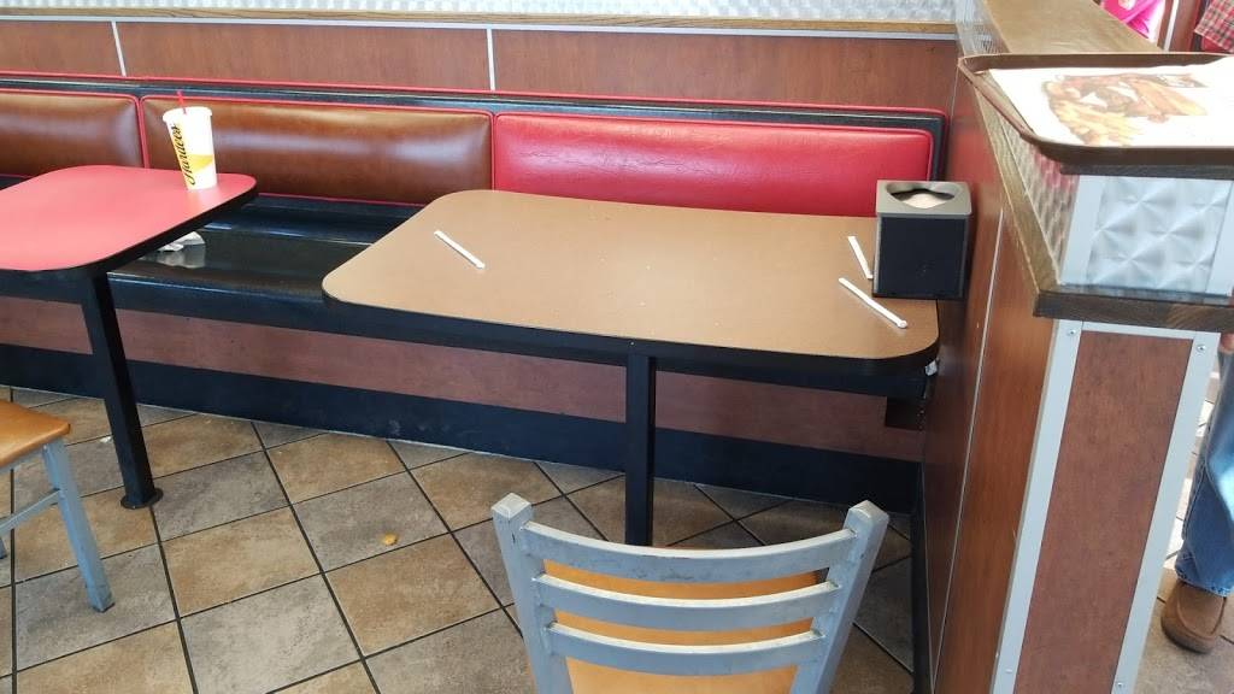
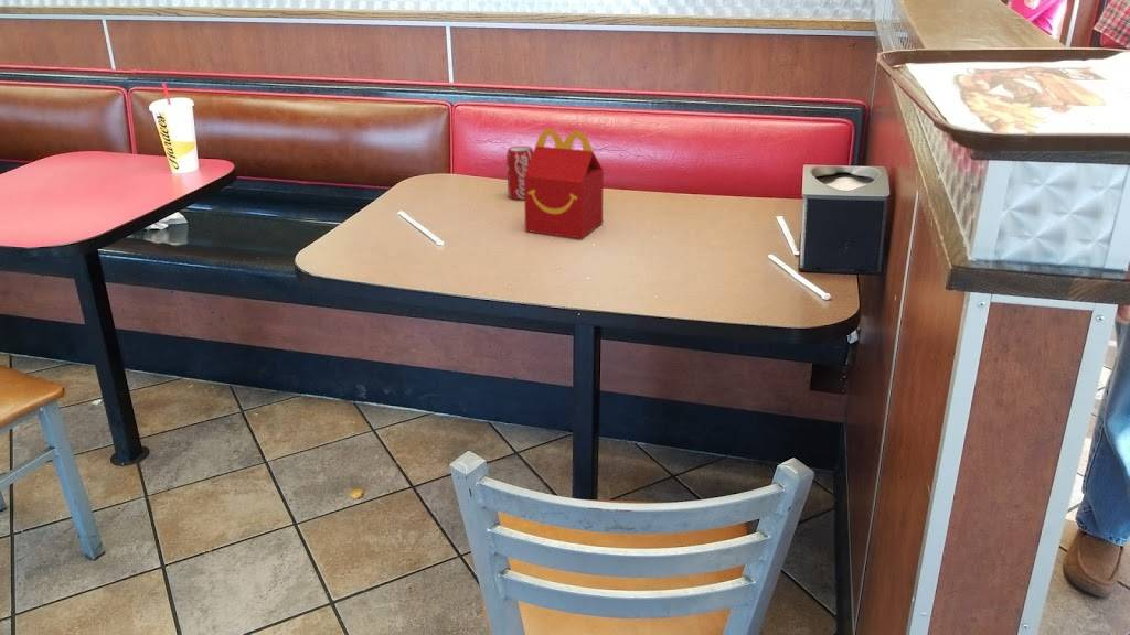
+ takeout container [523,128,605,239]
+ beverage can [505,146,534,201]
